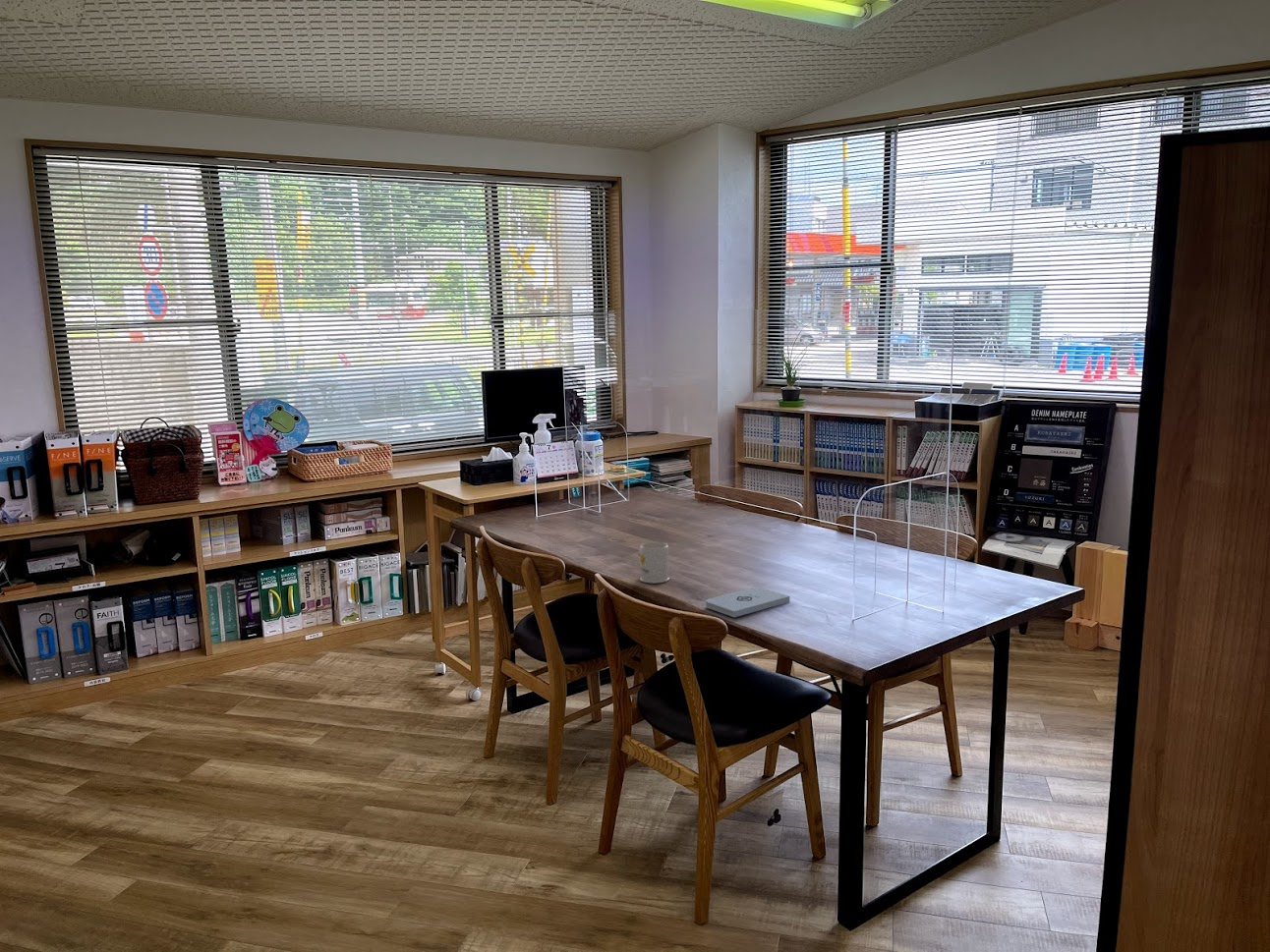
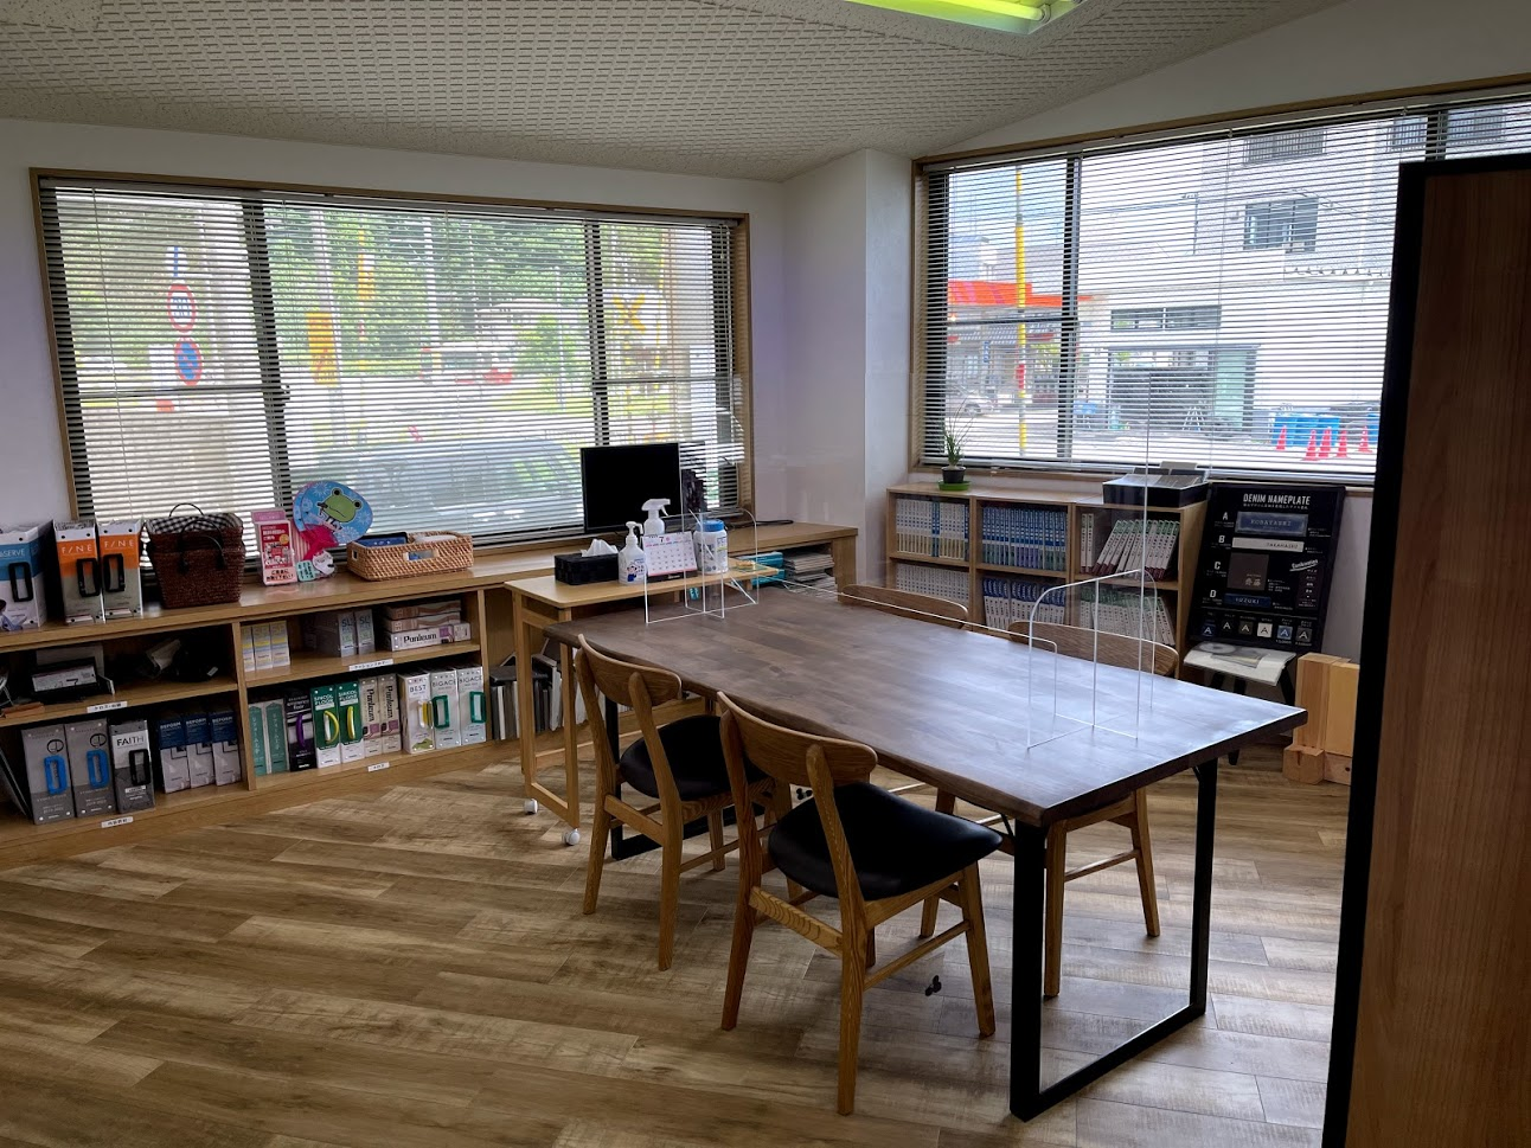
- mug [639,541,670,585]
- notepad [704,586,790,618]
